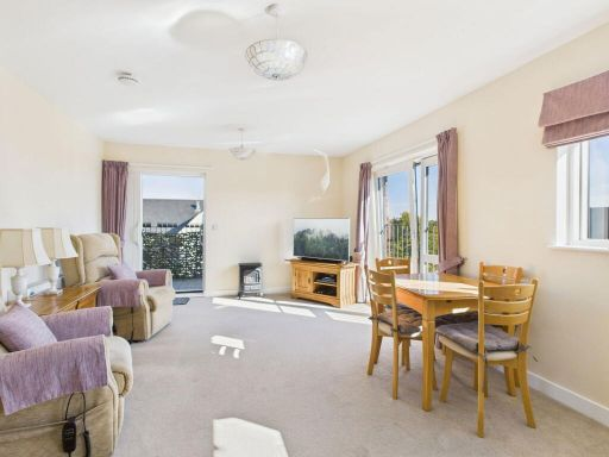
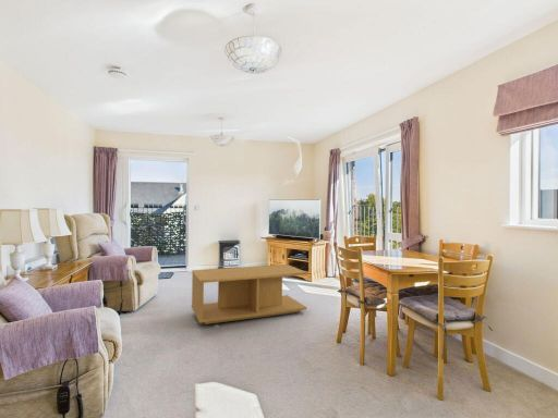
+ coffee table [191,263,308,325]
